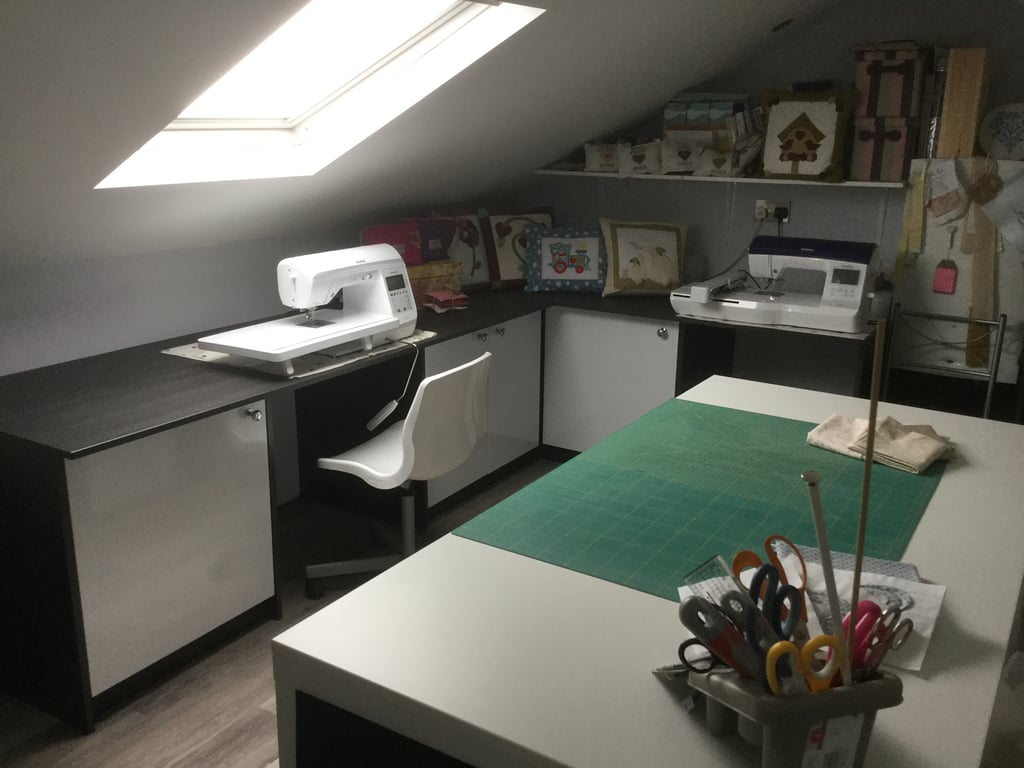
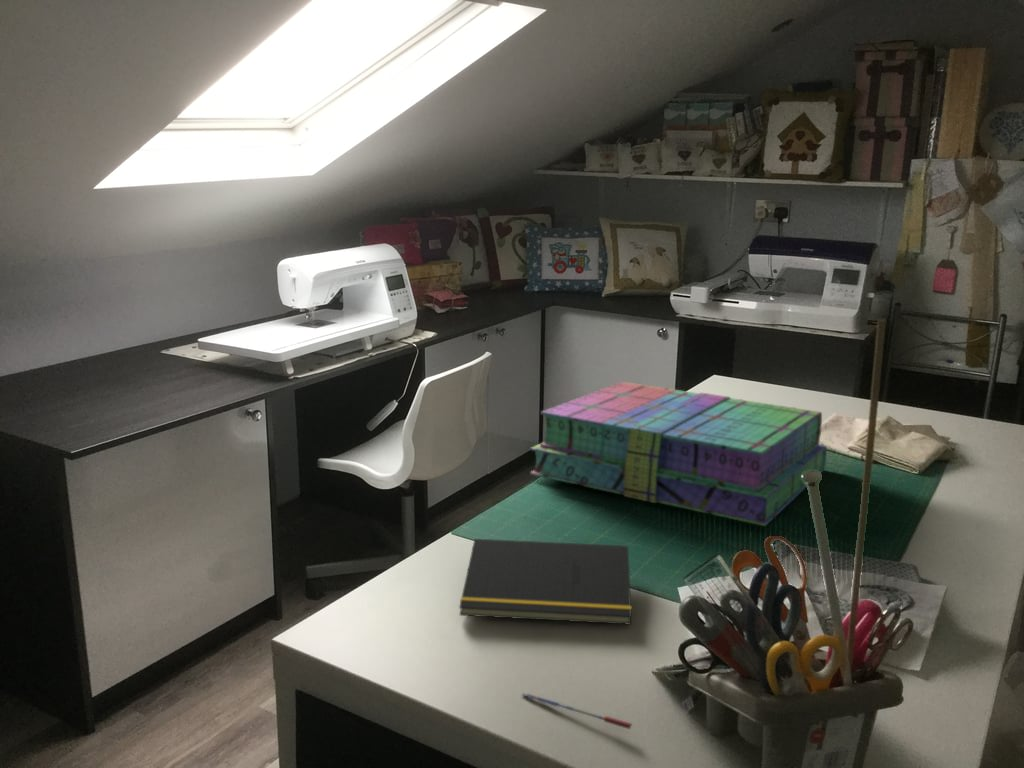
+ notepad [458,538,633,626]
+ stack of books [529,381,828,527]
+ pen [520,692,633,730]
